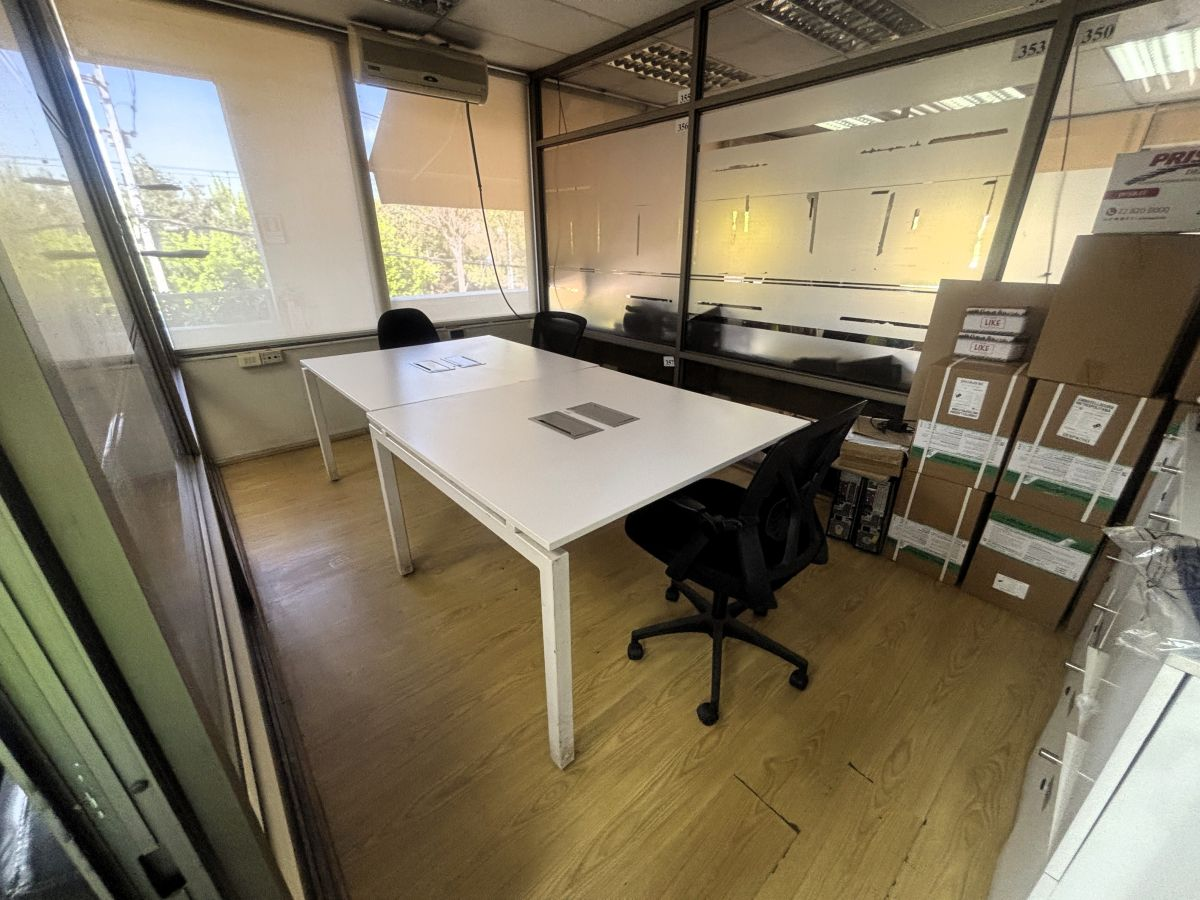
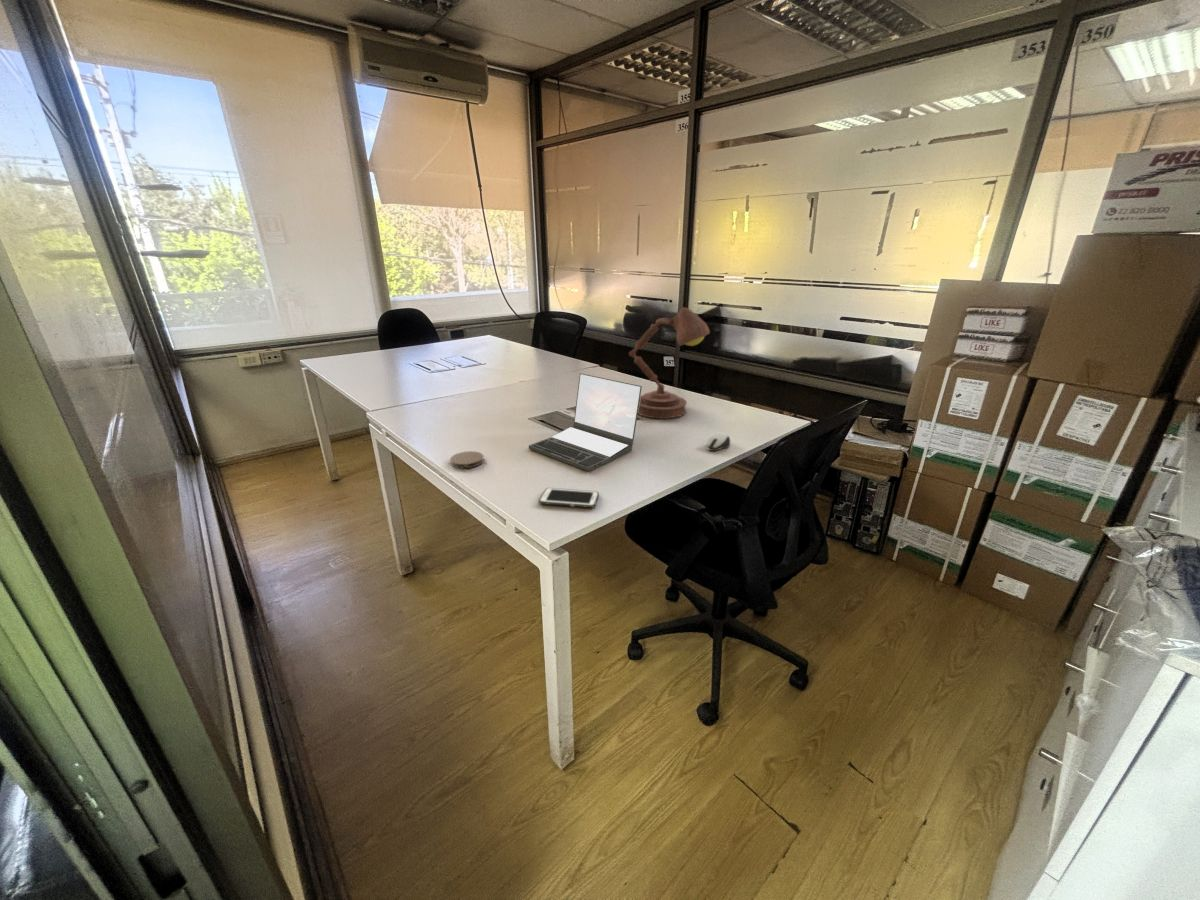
+ coaster [449,450,485,469]
+ cell phone [538,487,600,509]
+ desk lamp [628,307,711,420]
+ computer mouse [706,432,731,452]
+ laptop [528,372,643,472]
